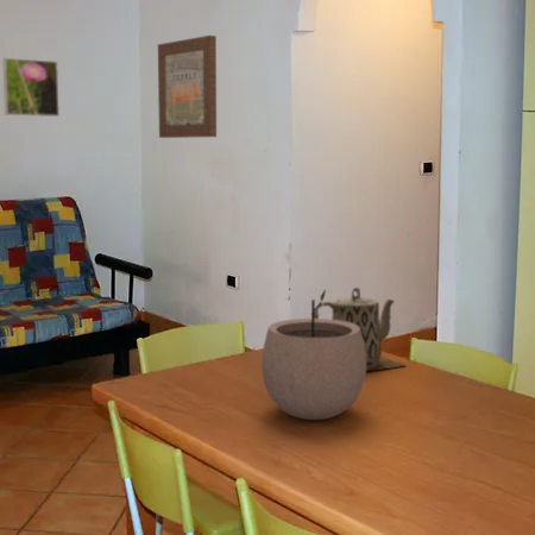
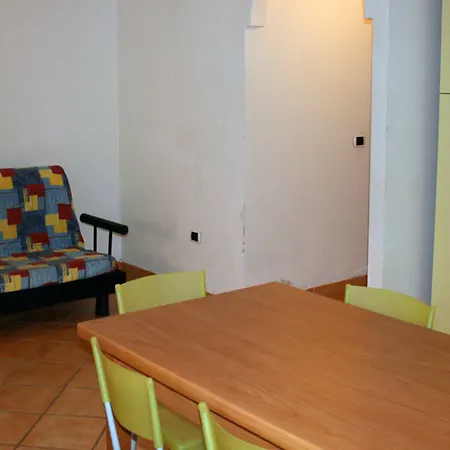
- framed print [1,57,61,118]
- teapot [315,287,408,372]
- wall art [157,34,218,139]
- plant pot [260,288,367,421]
